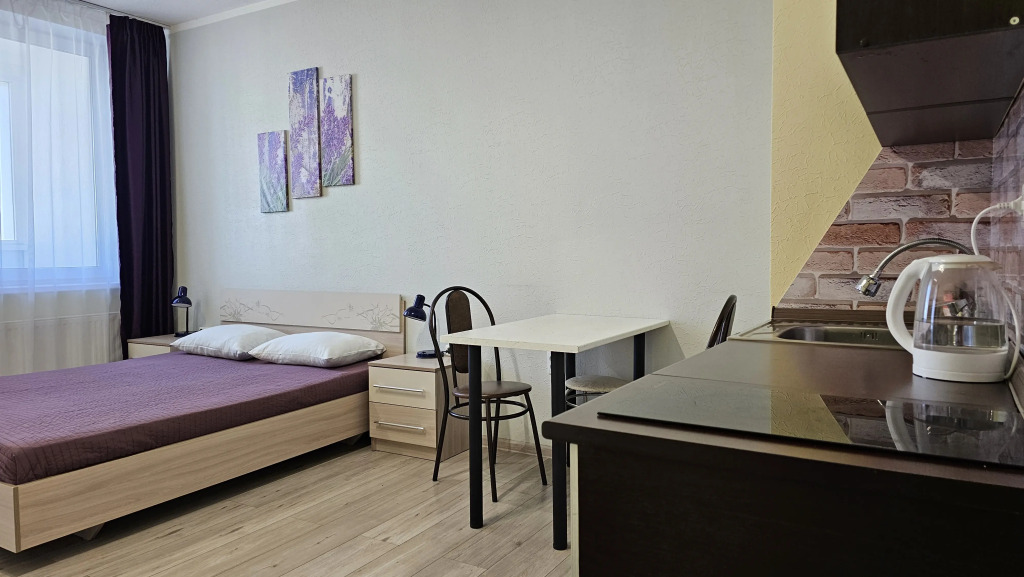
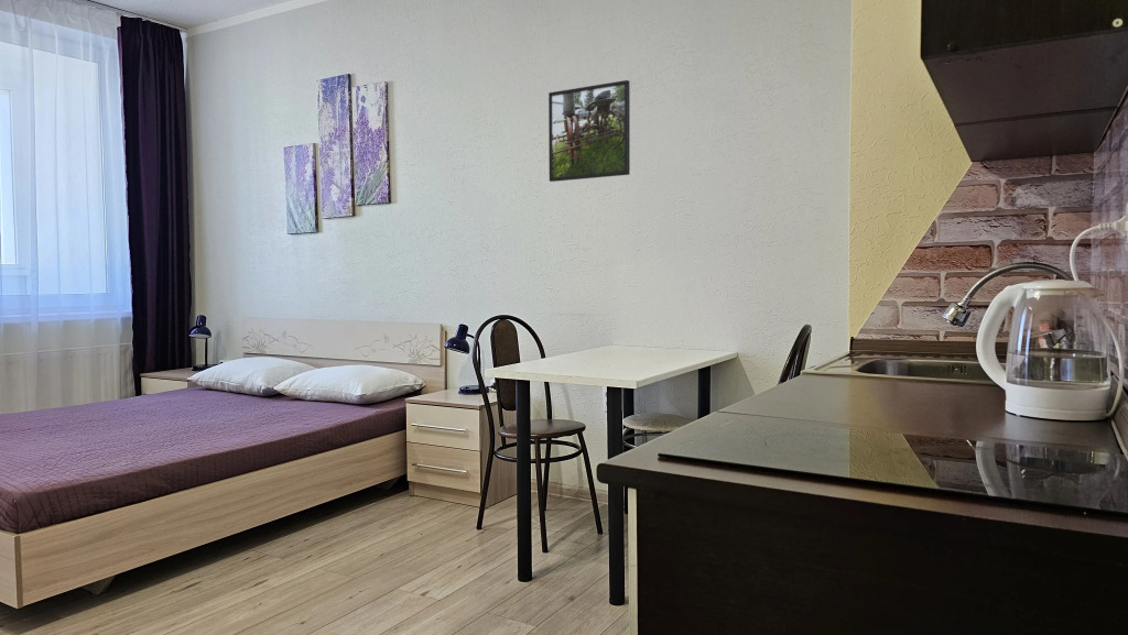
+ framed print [547,79,631,183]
